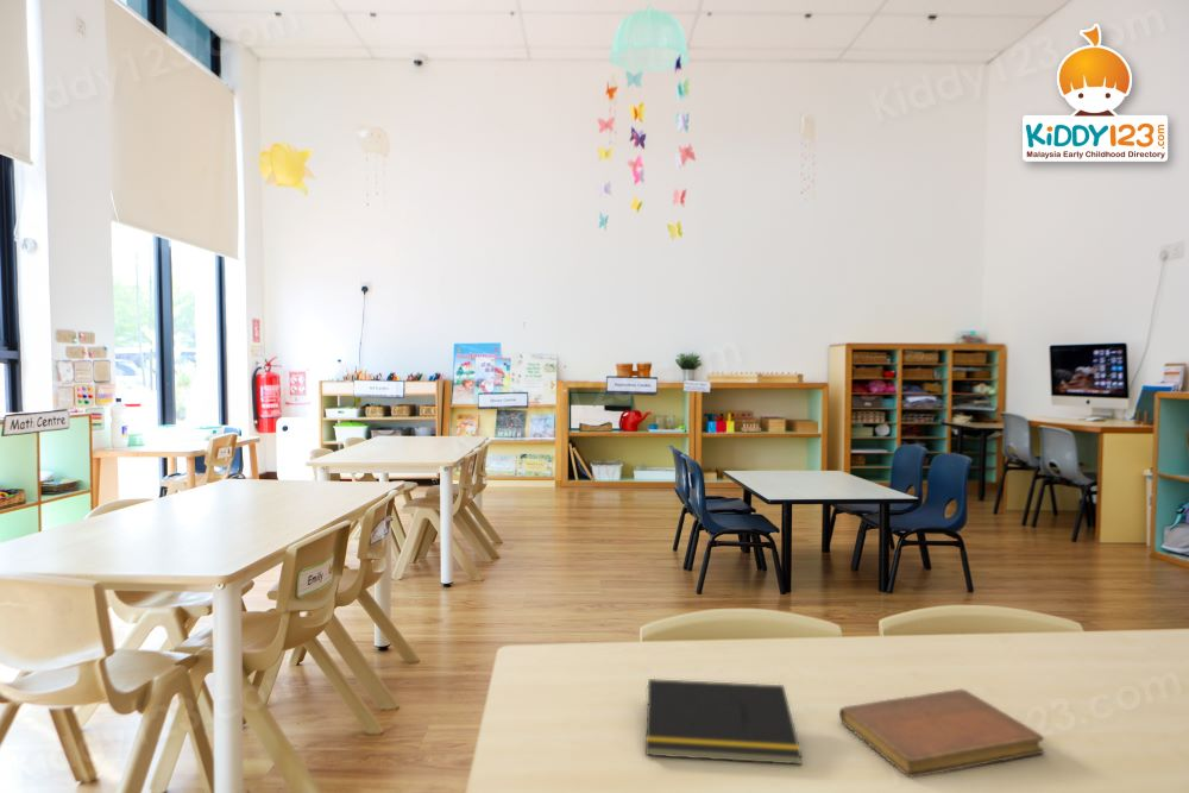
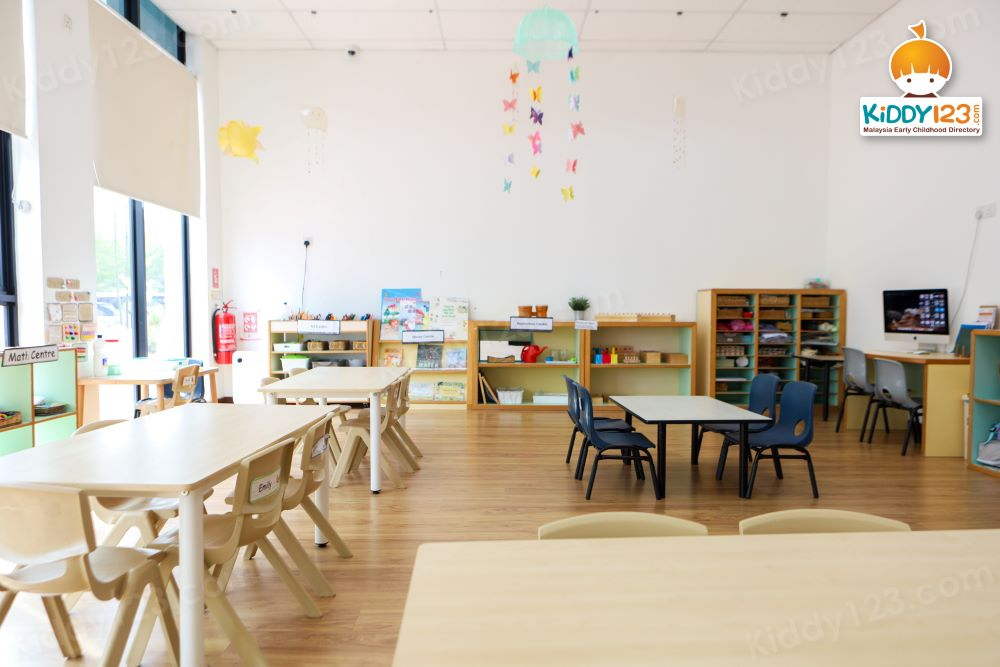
- notepad [643,678,803,766]
- notebook [838,687,1046,779]
